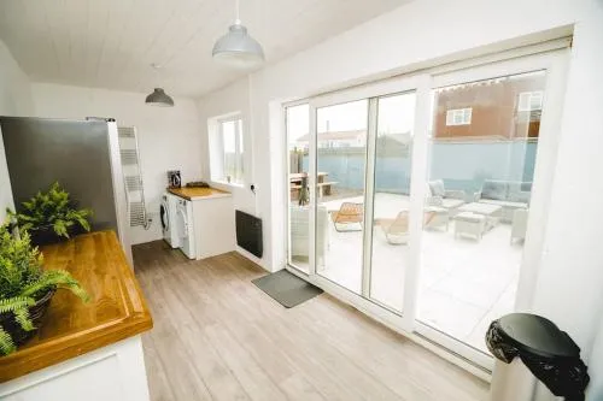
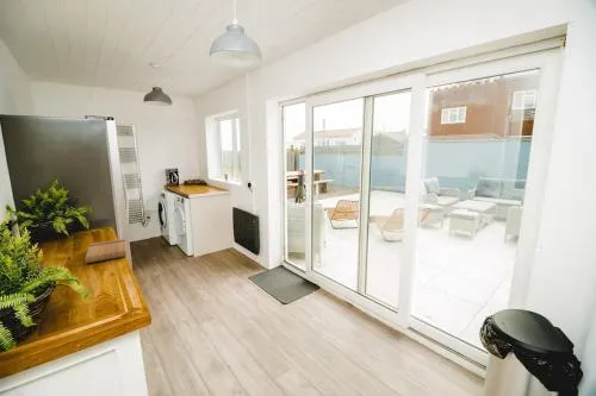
+ cutting board [85,238,128,264]
